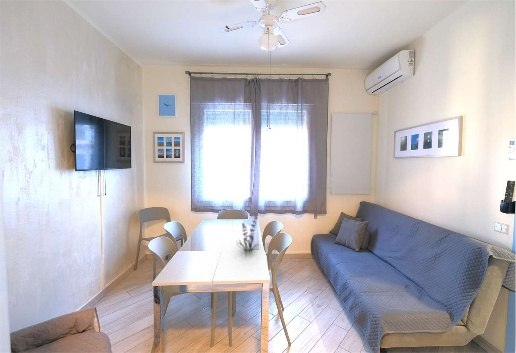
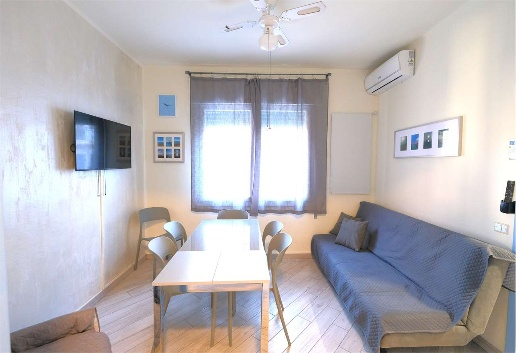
- plant [235,215,261,255]
